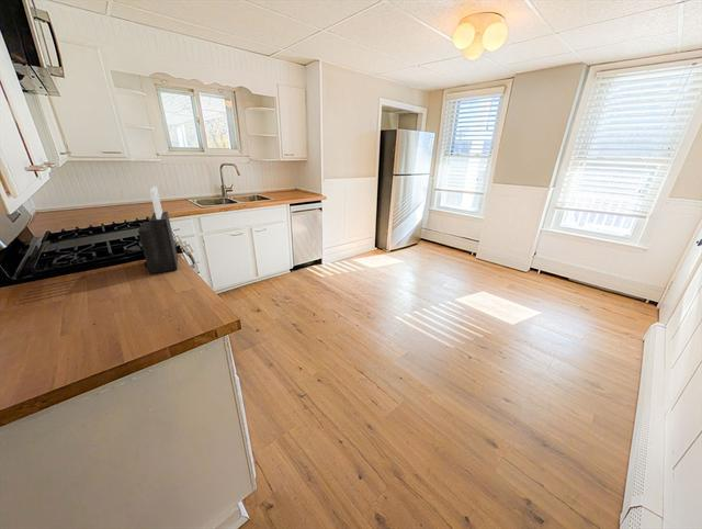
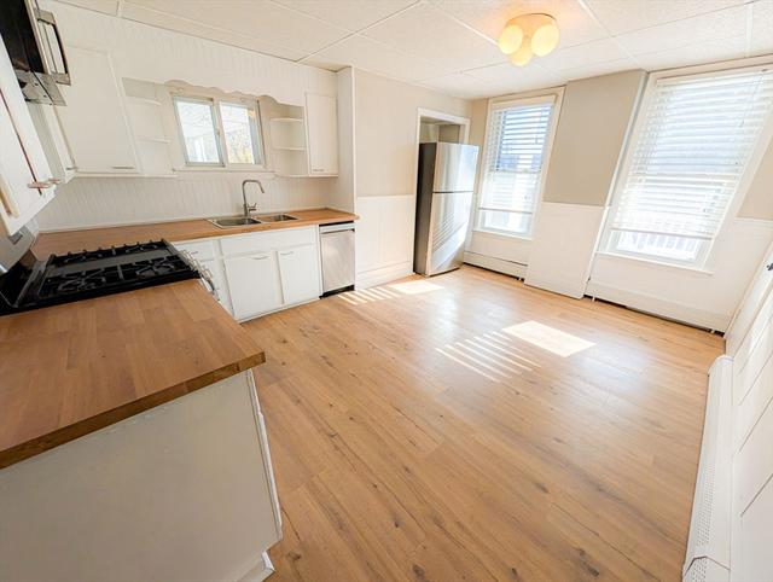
- knife block [137,185,179,275]
